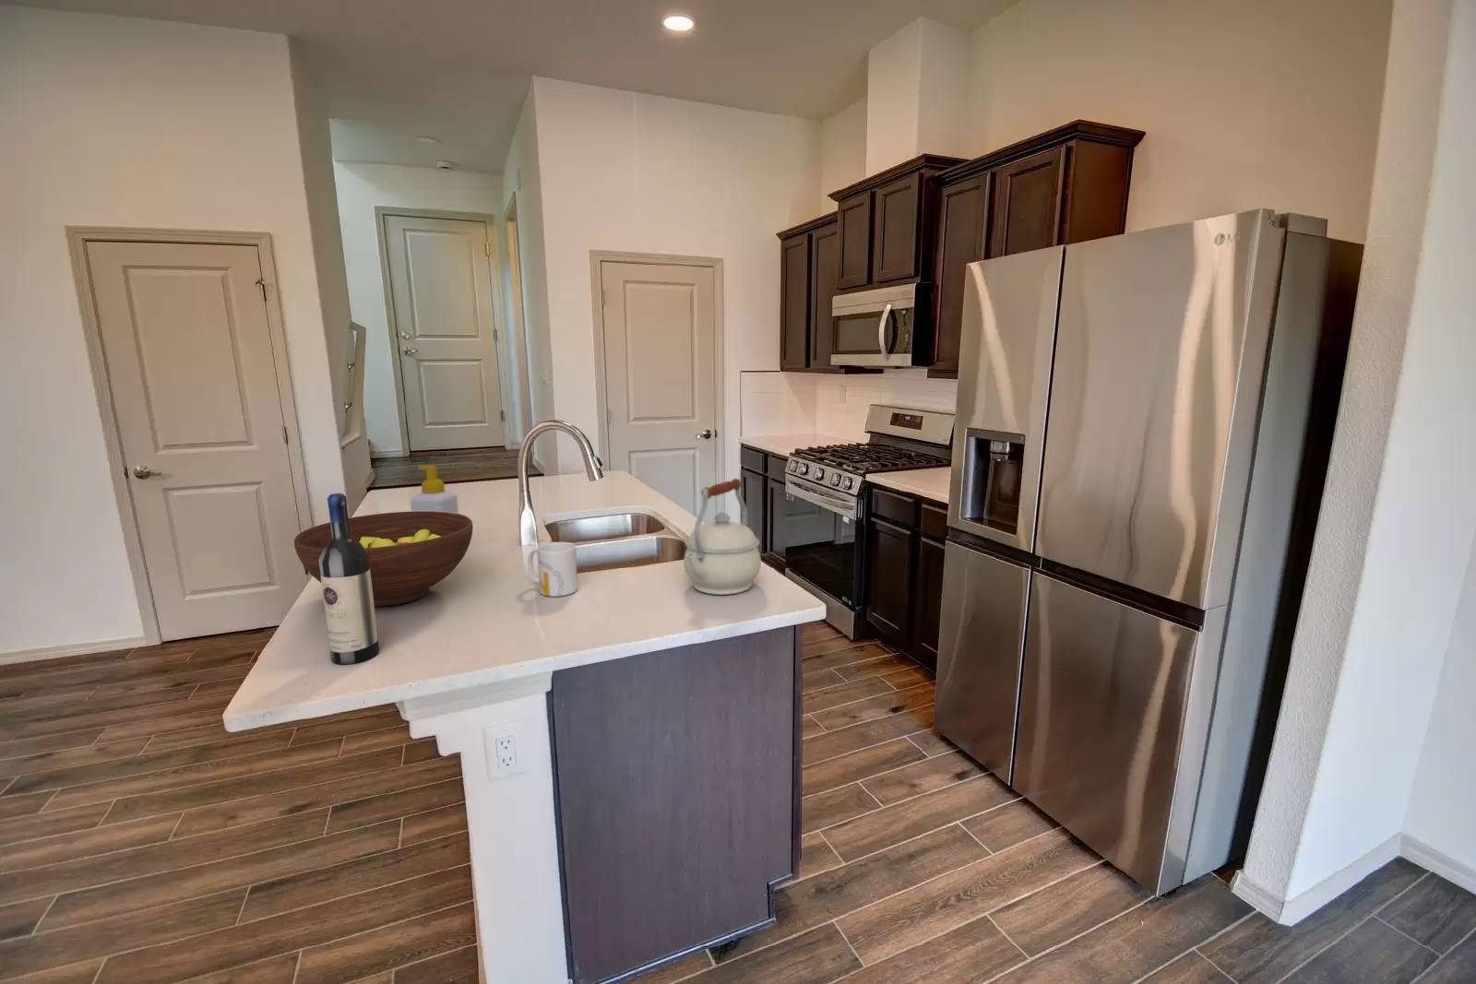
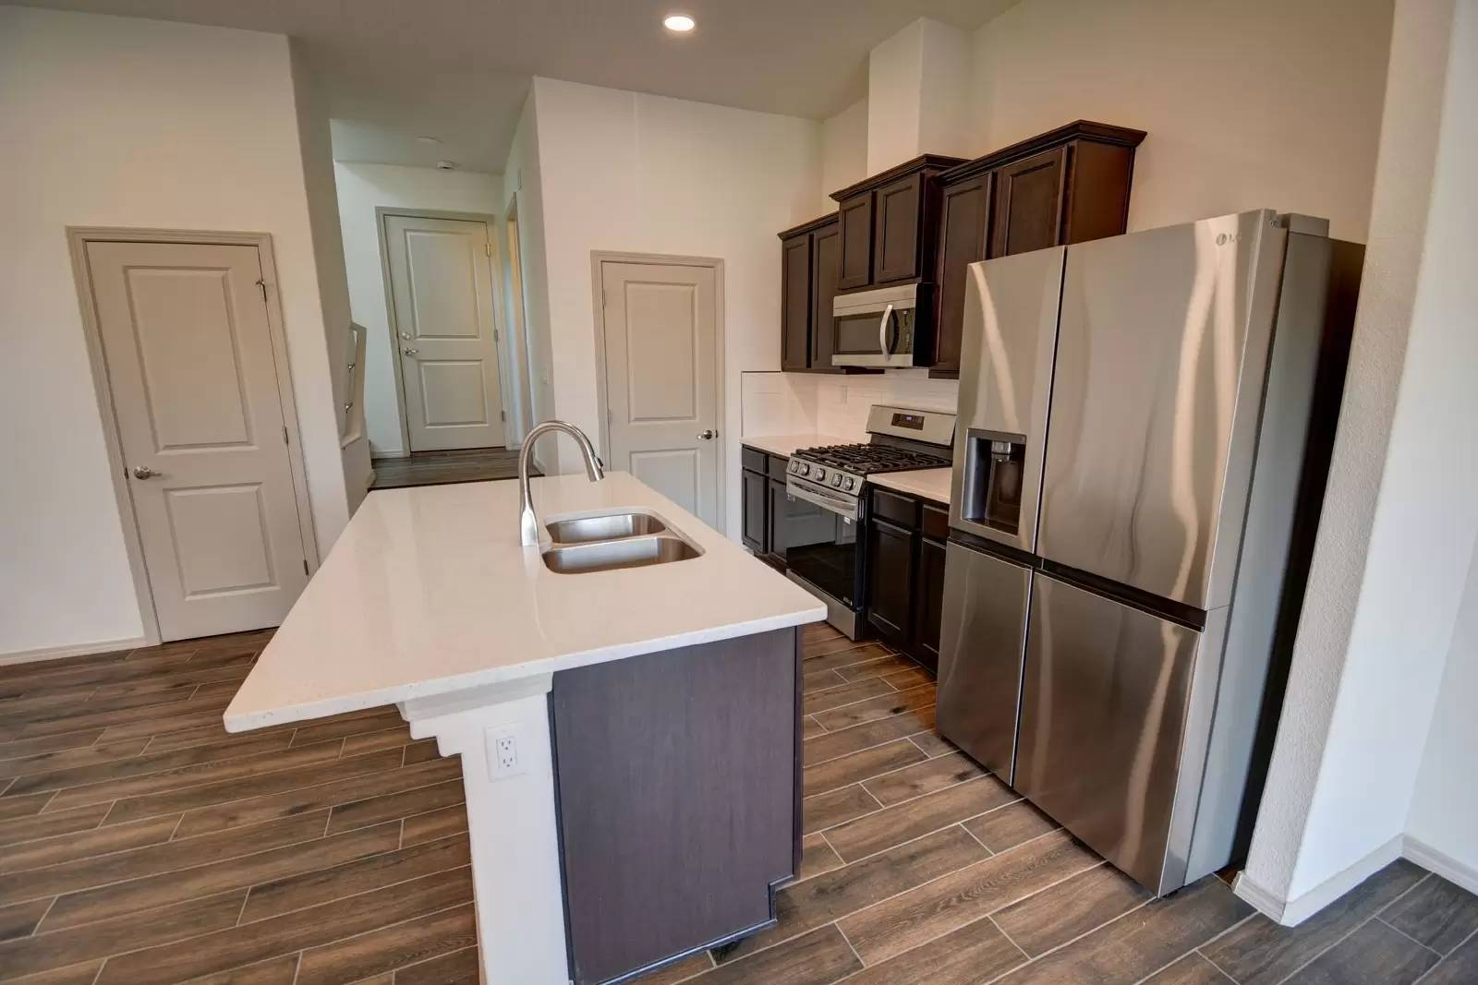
- mug [527,541,579,597]
- kettle [683,478,762,595]
- soap bottle [410,465,459,514]
- wine bottle [318,492,380,664]
- fruit bowl [293,511,473,607]
